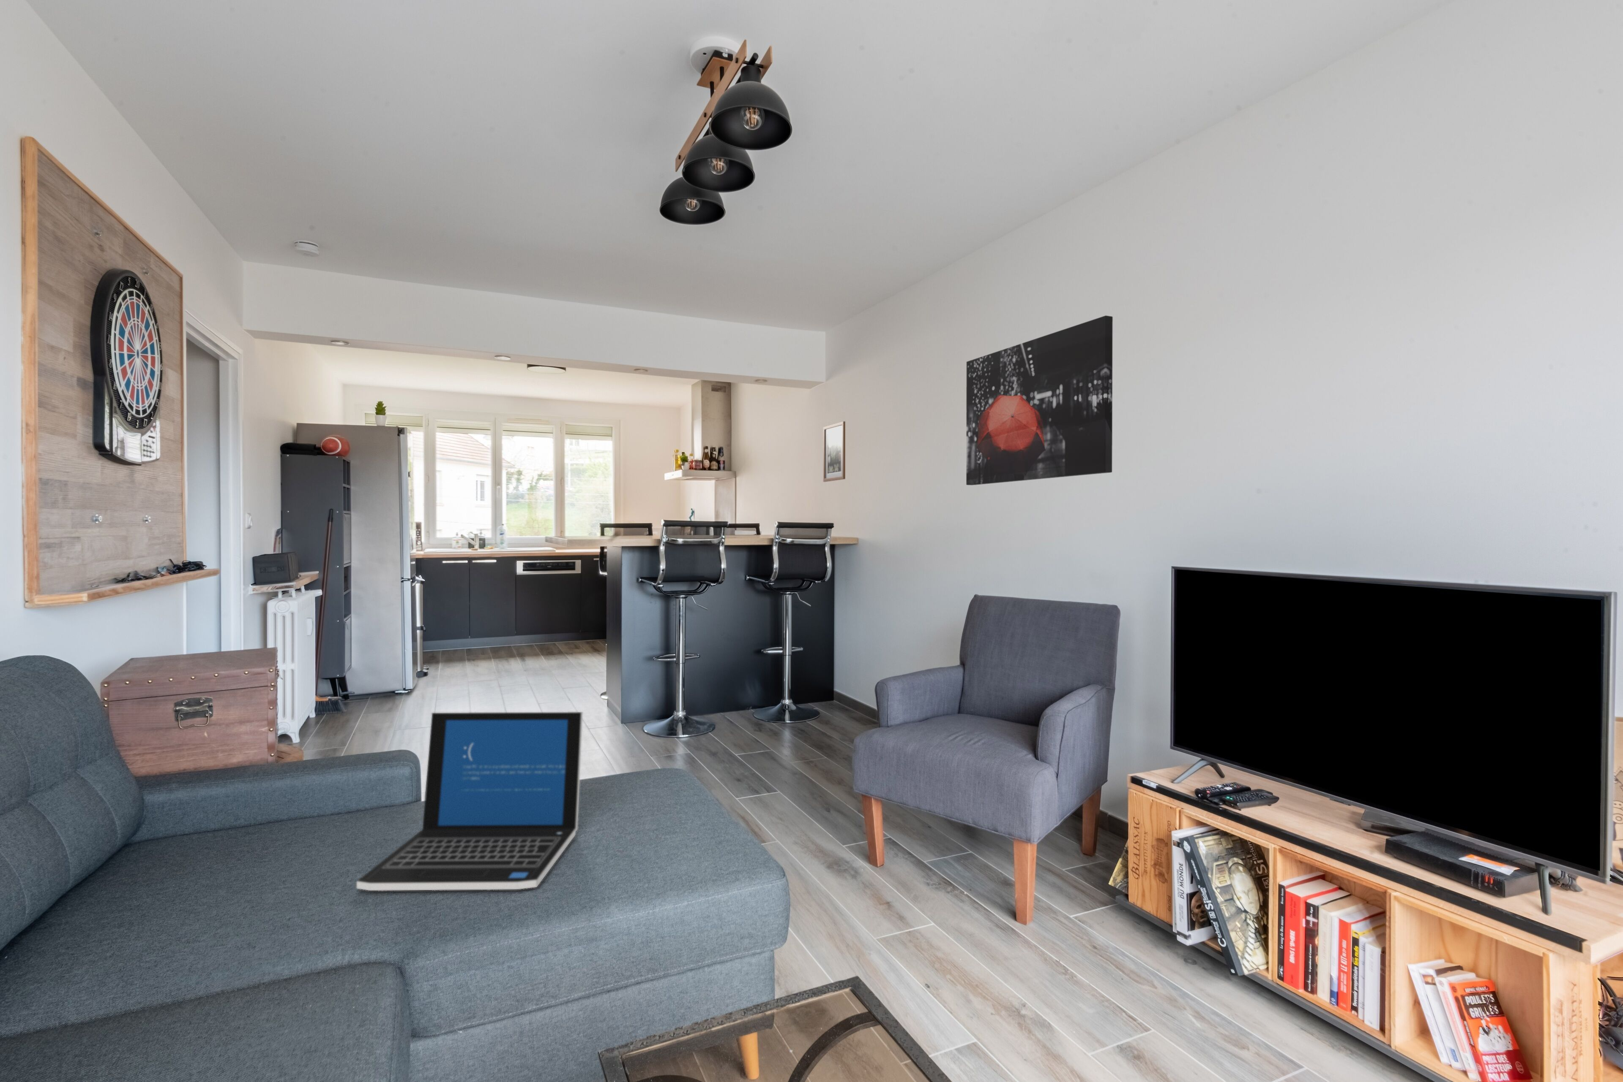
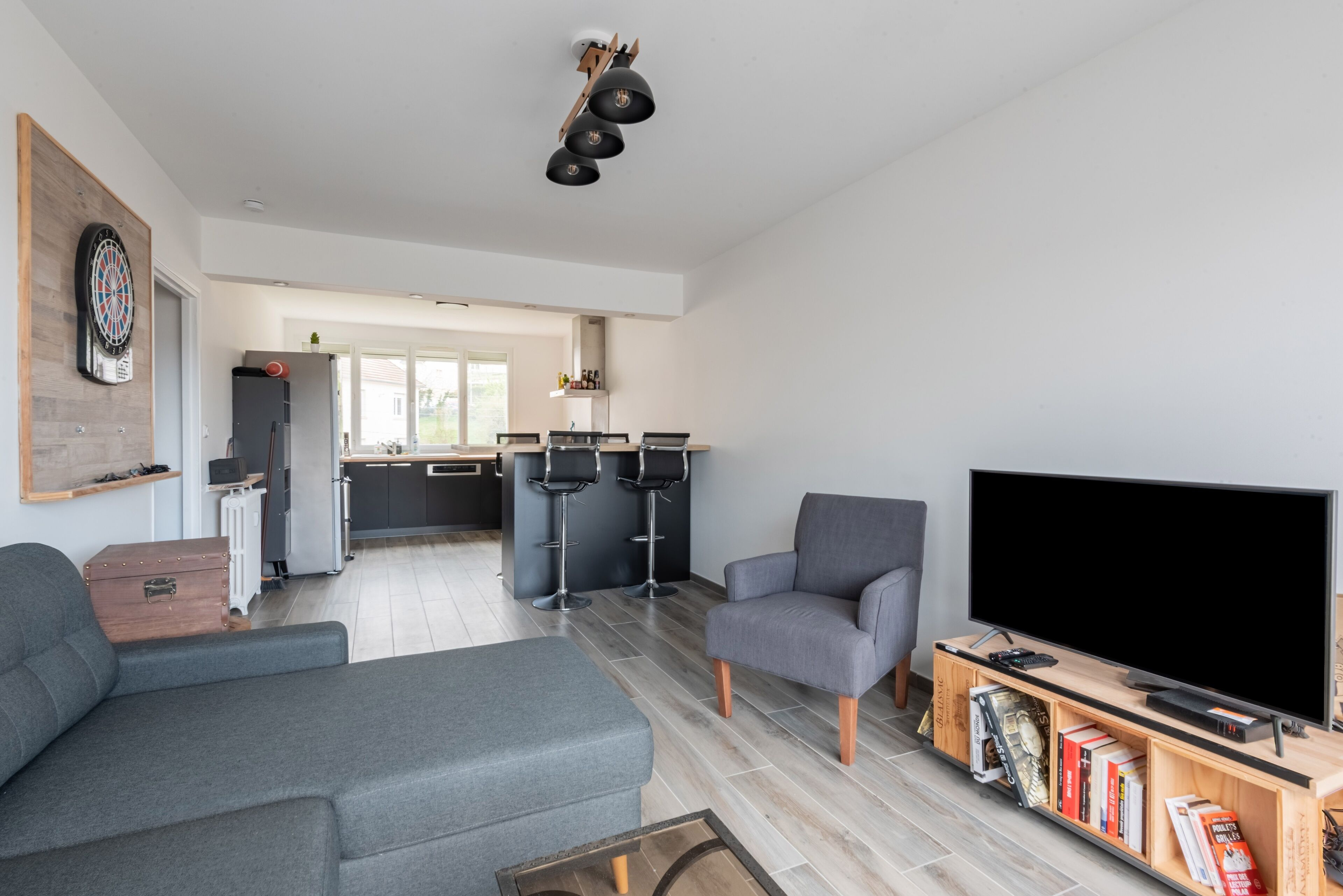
- wall art [823,421,846,483]
- laptop [355,711,584,891]
- wall art [966,315,1113,485]
